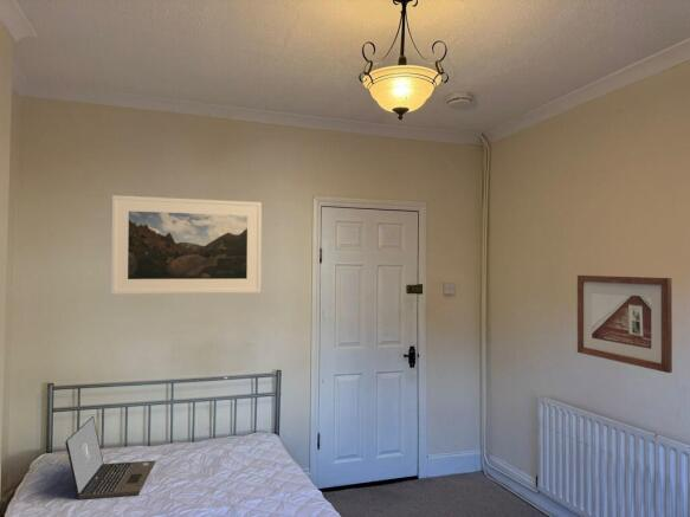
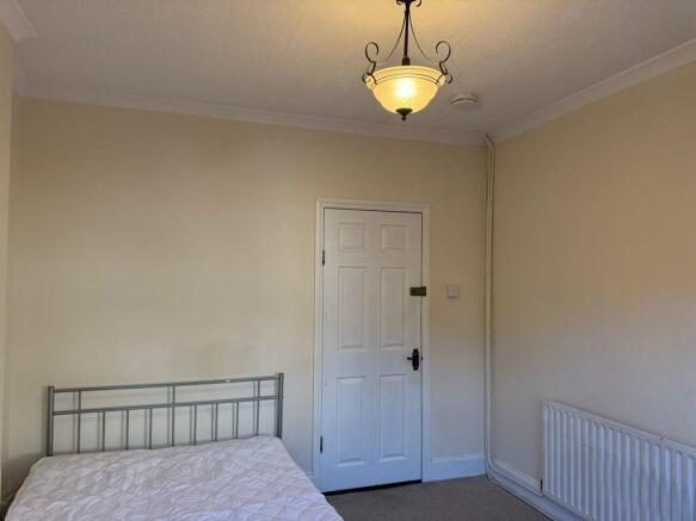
- picture frame [576,274,673,374]
- laptop [64,415,157,500]
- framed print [110,194,263,296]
